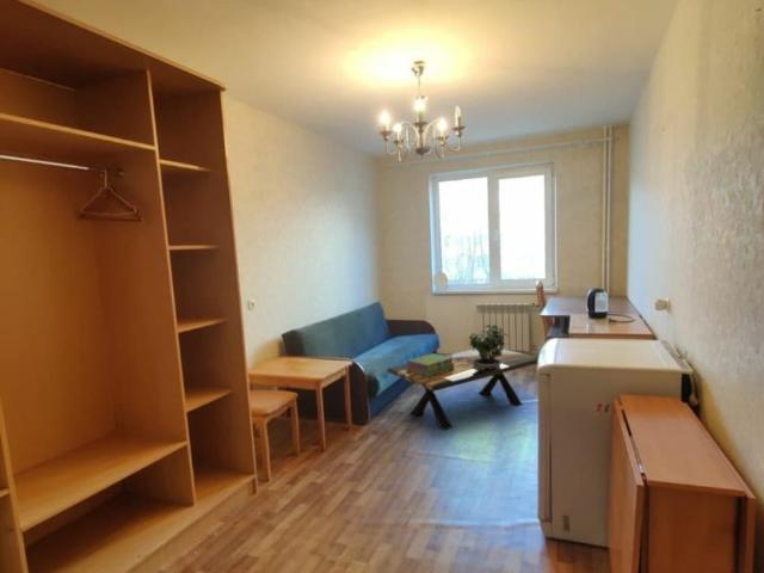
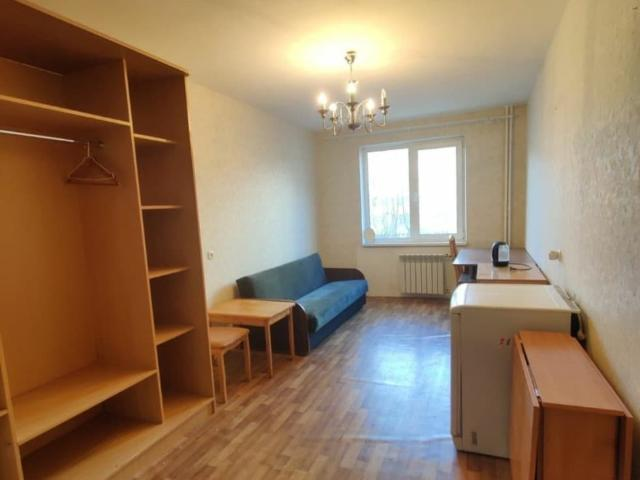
- coffee table [387,349,540,431]
- stack of books [406,352,455,376]
- potted plant [468,324,510,370]
